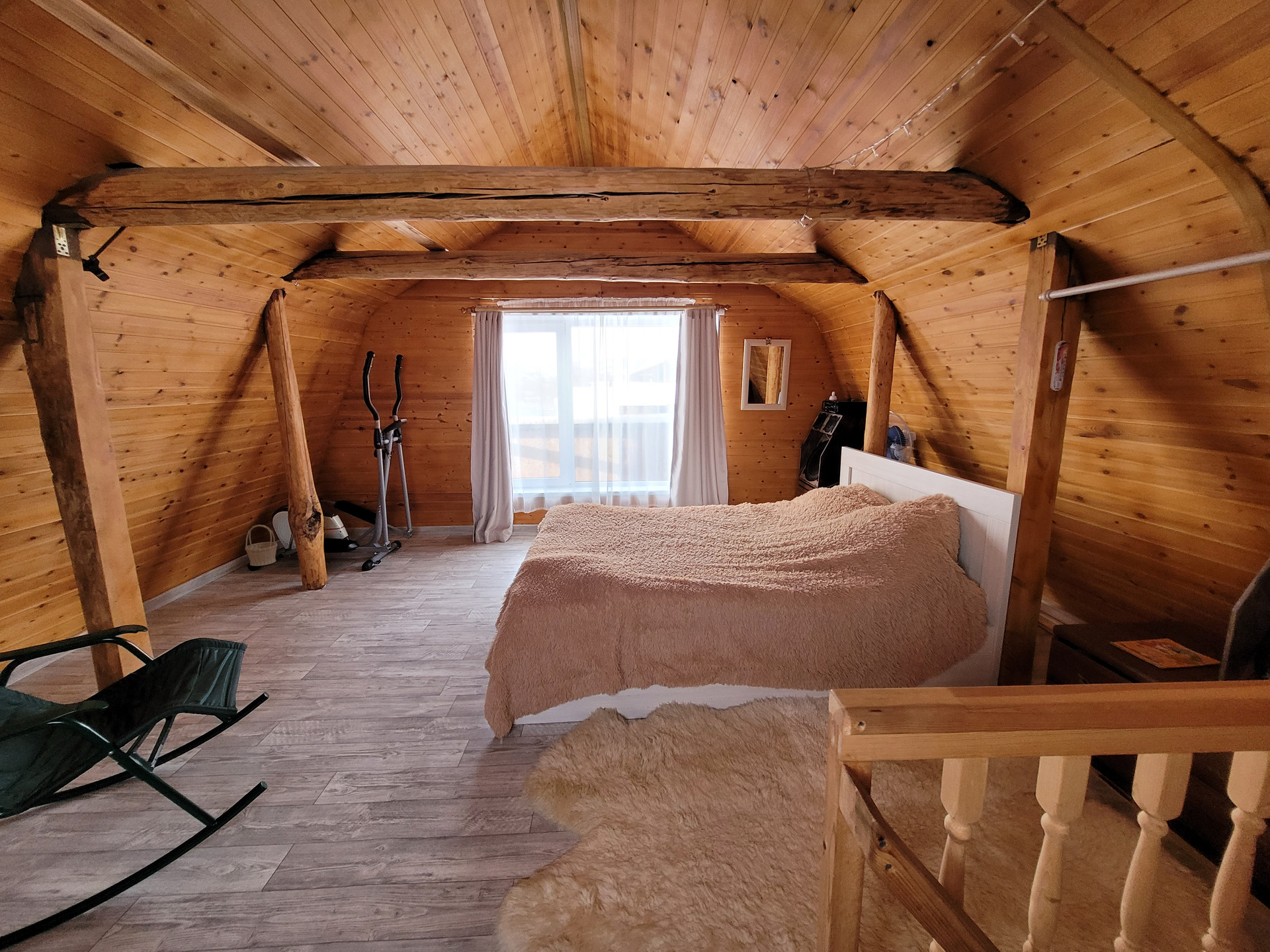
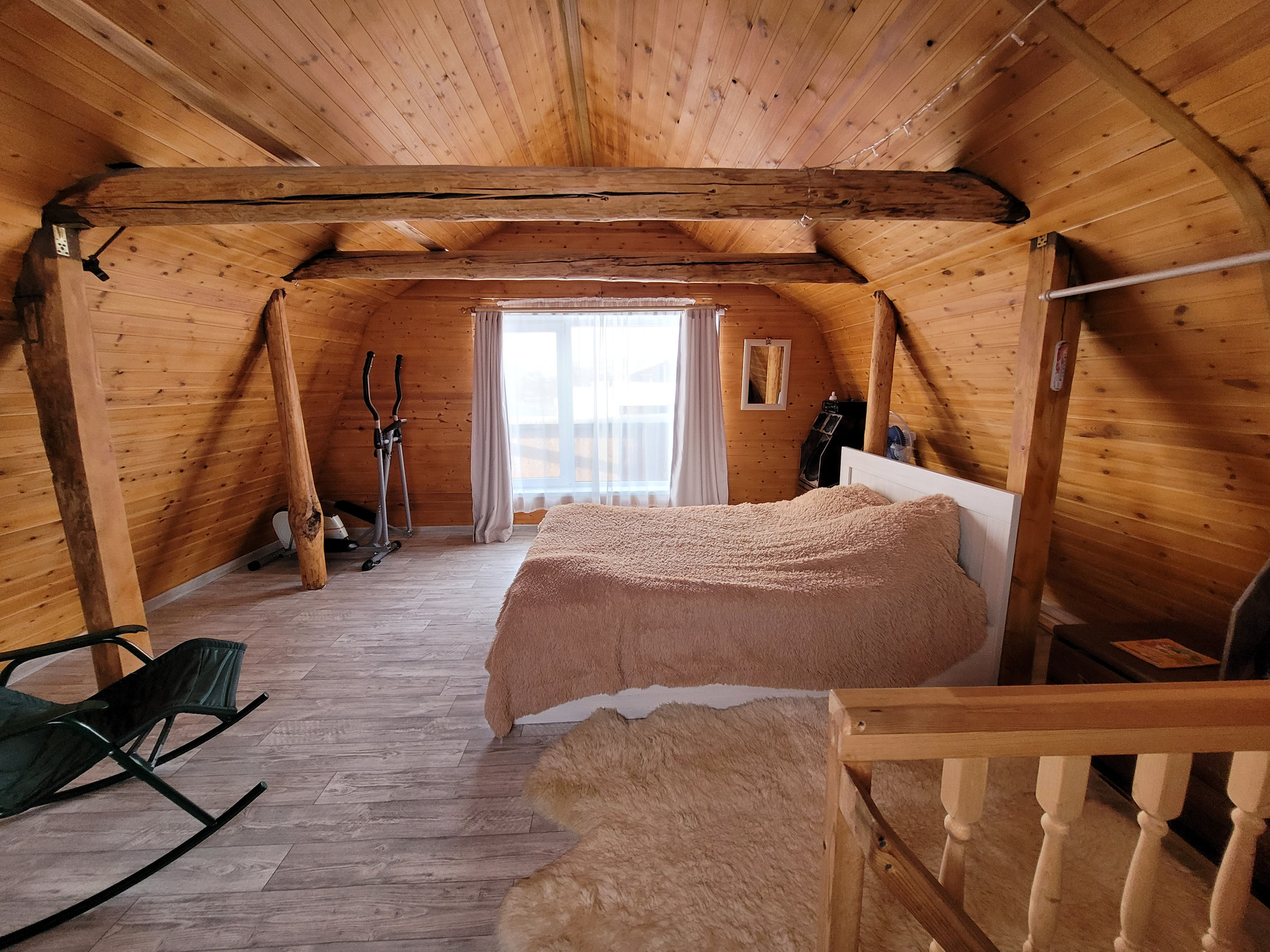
- basket [245,524,278,567]
